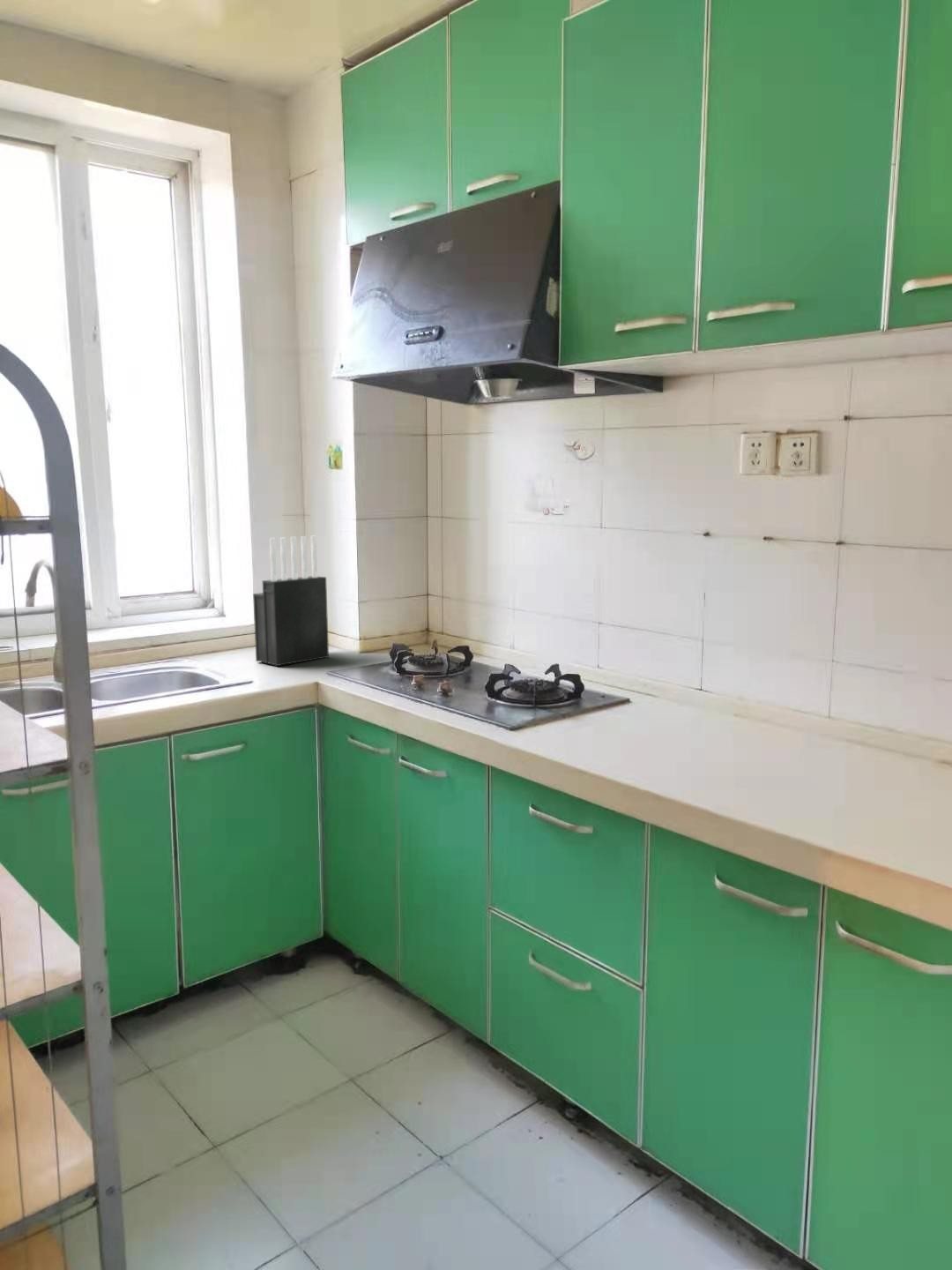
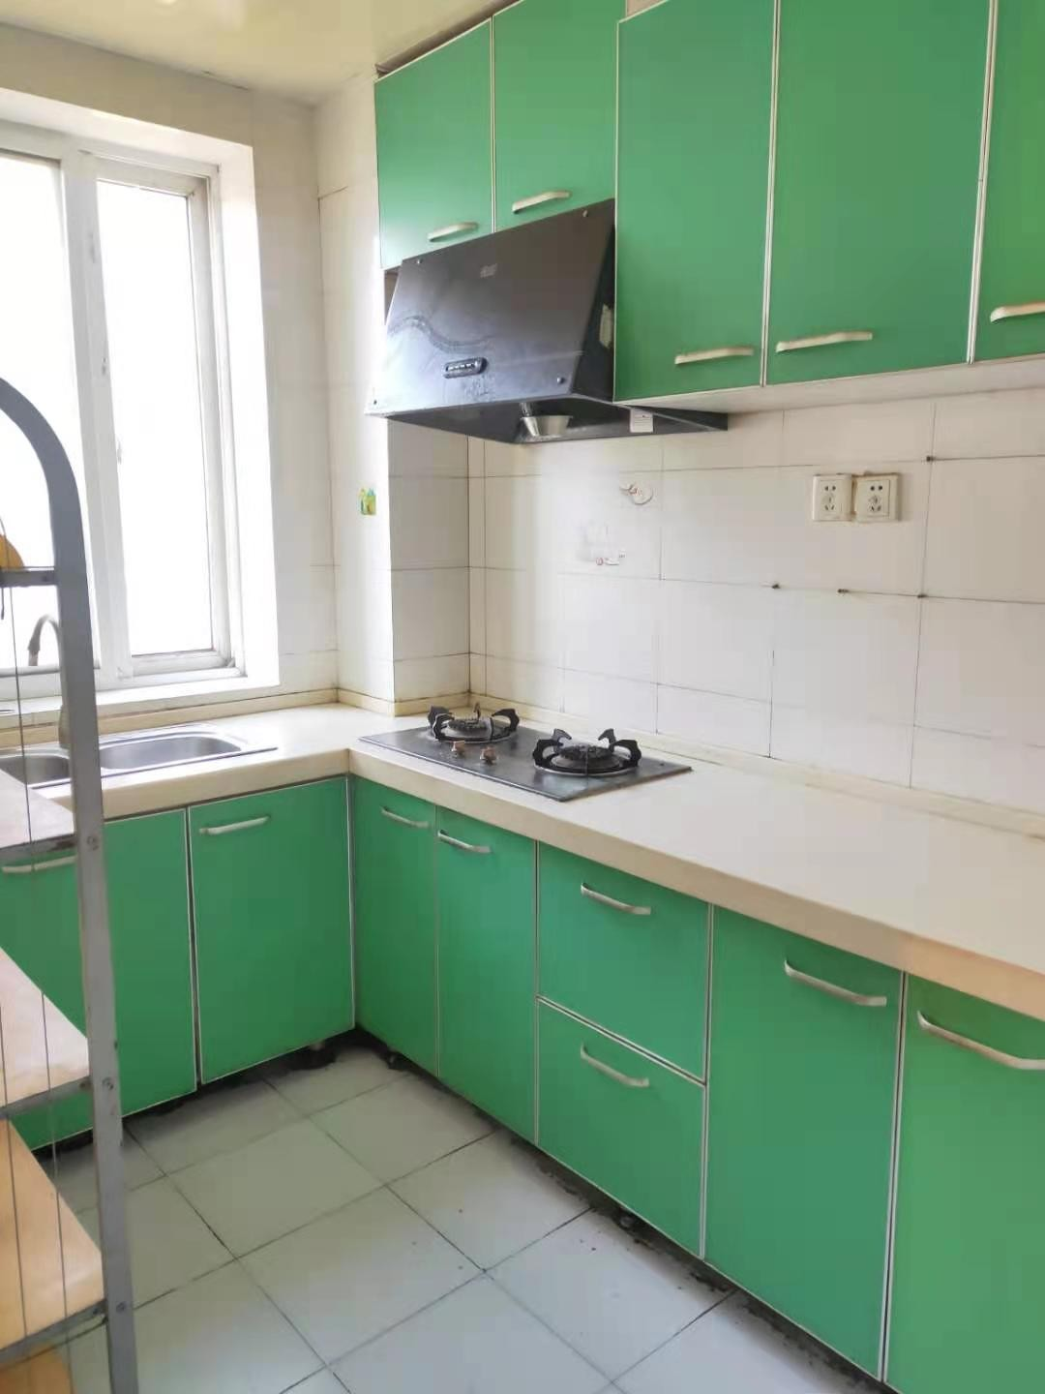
- knife block [252,535,330,667]
